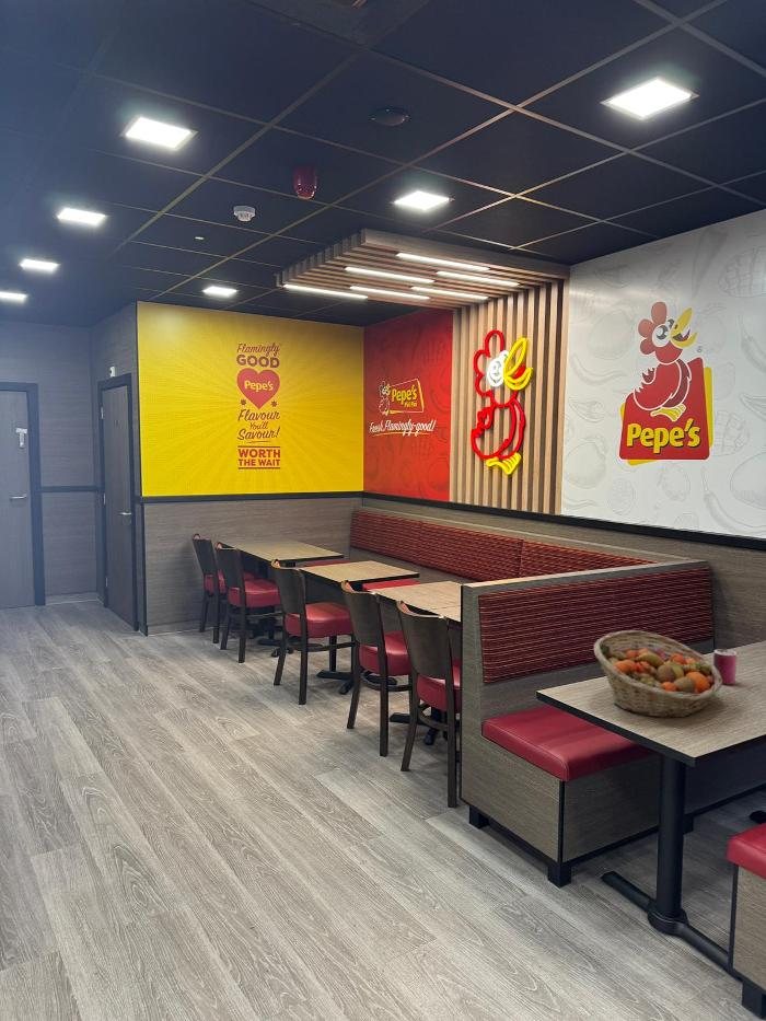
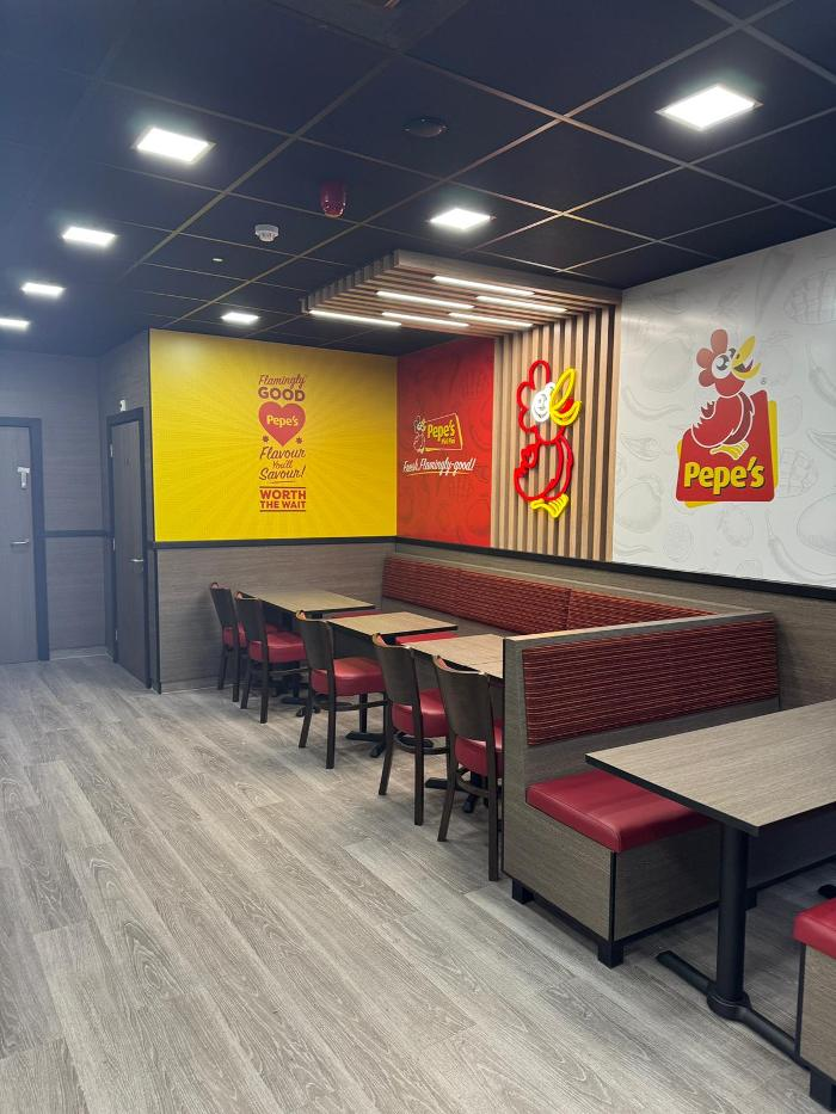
- fruit basket [593,629,723,719]
- can [712,648,738,685]
